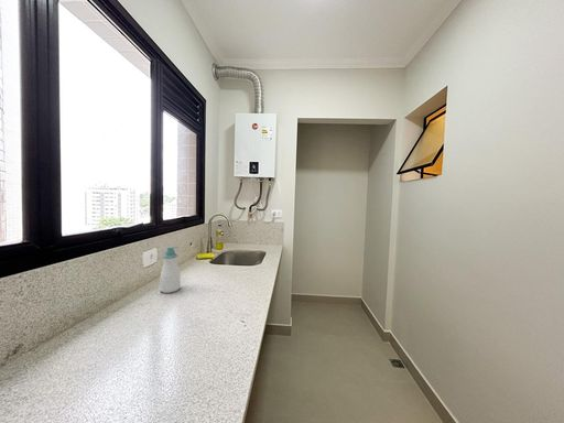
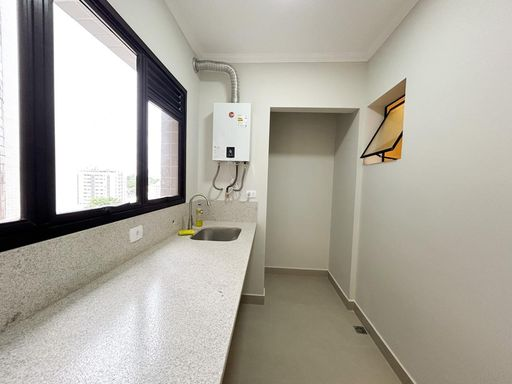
- soap bottle [159,246,182,294]
